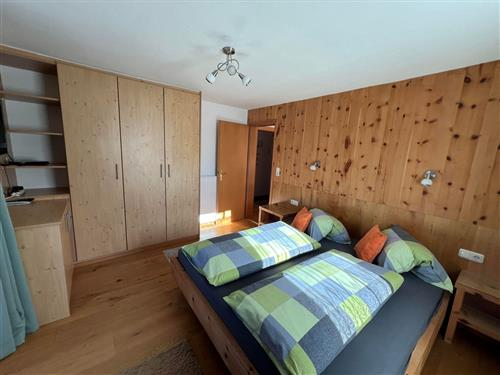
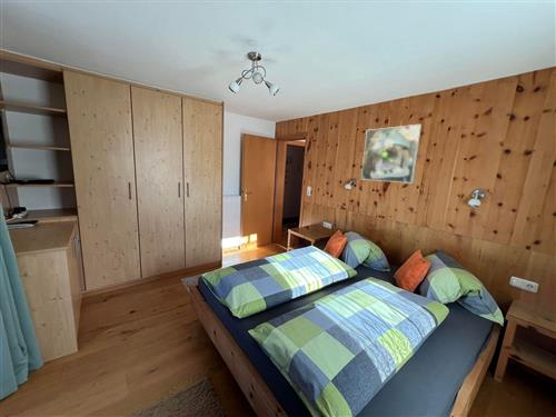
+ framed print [360,123,423,185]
